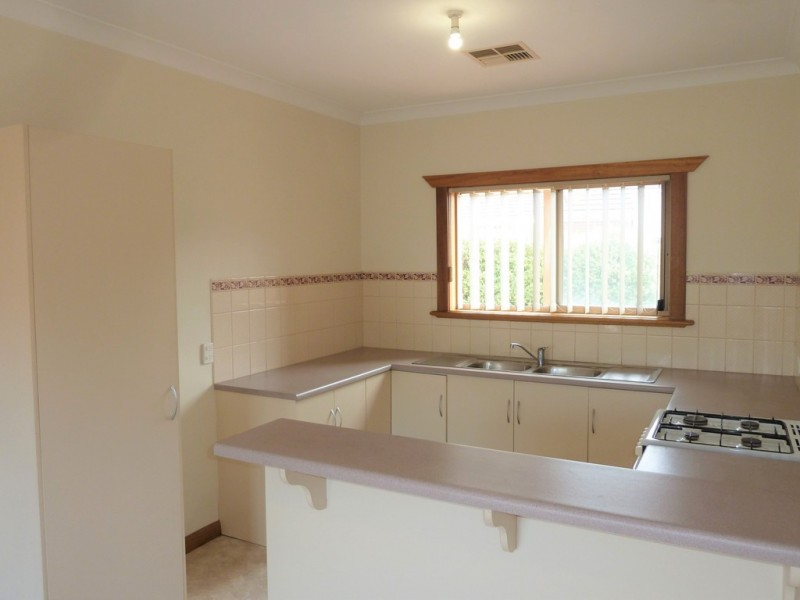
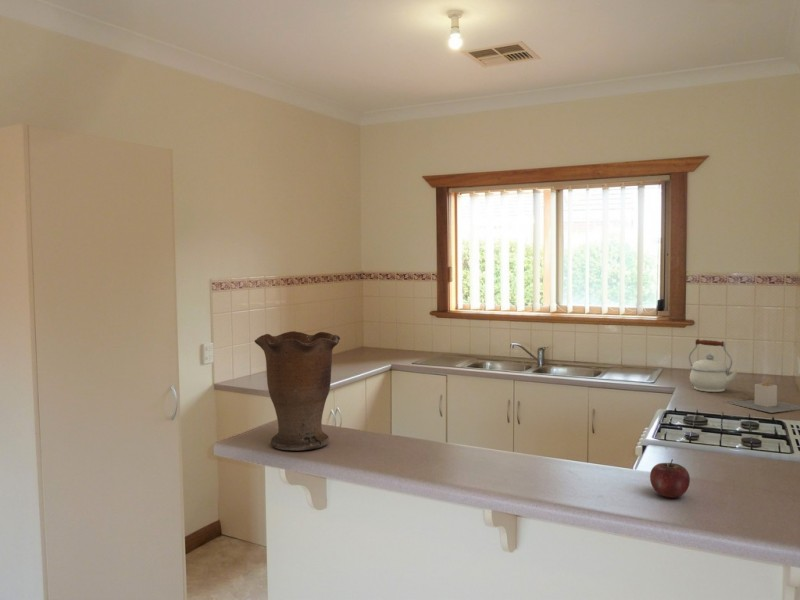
+ utensil holder [724,377,800,414]
+ apple [649,458,691,499]
+ kettle [687,338,739,393]
+ vase [253,330,341,452]
